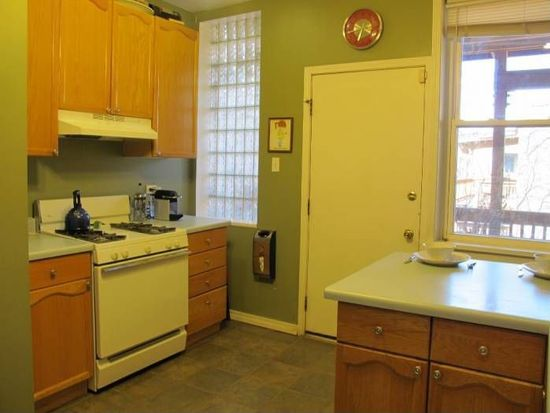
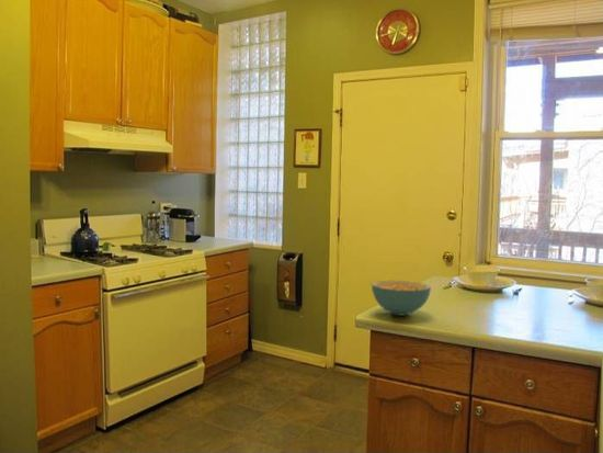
+ cereal bowl [371,280,432,317]
